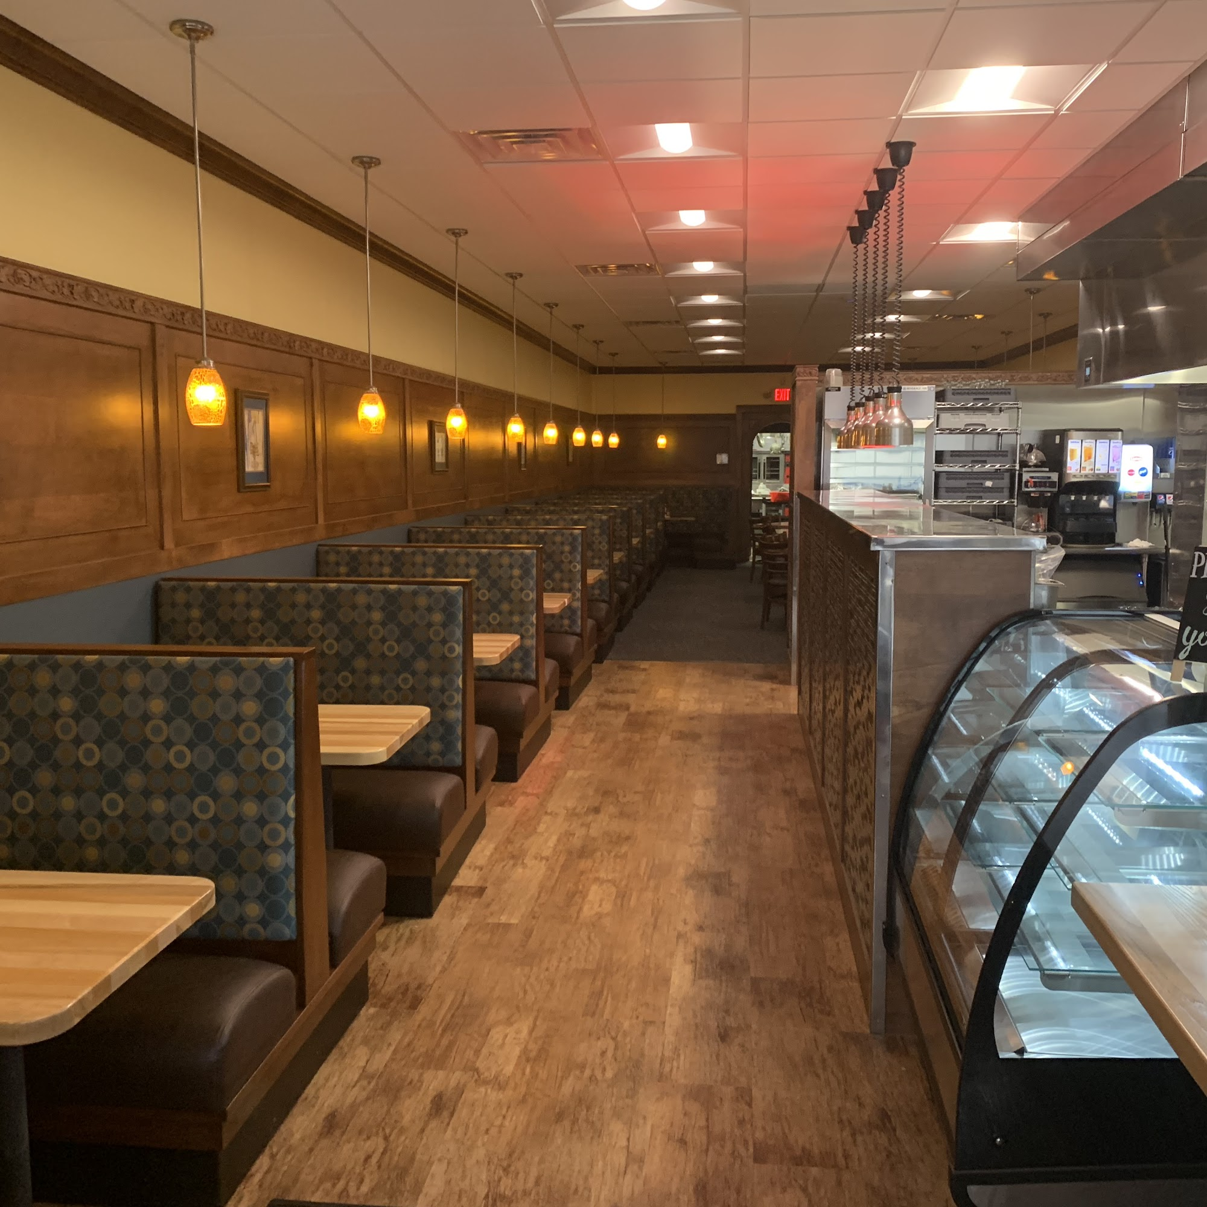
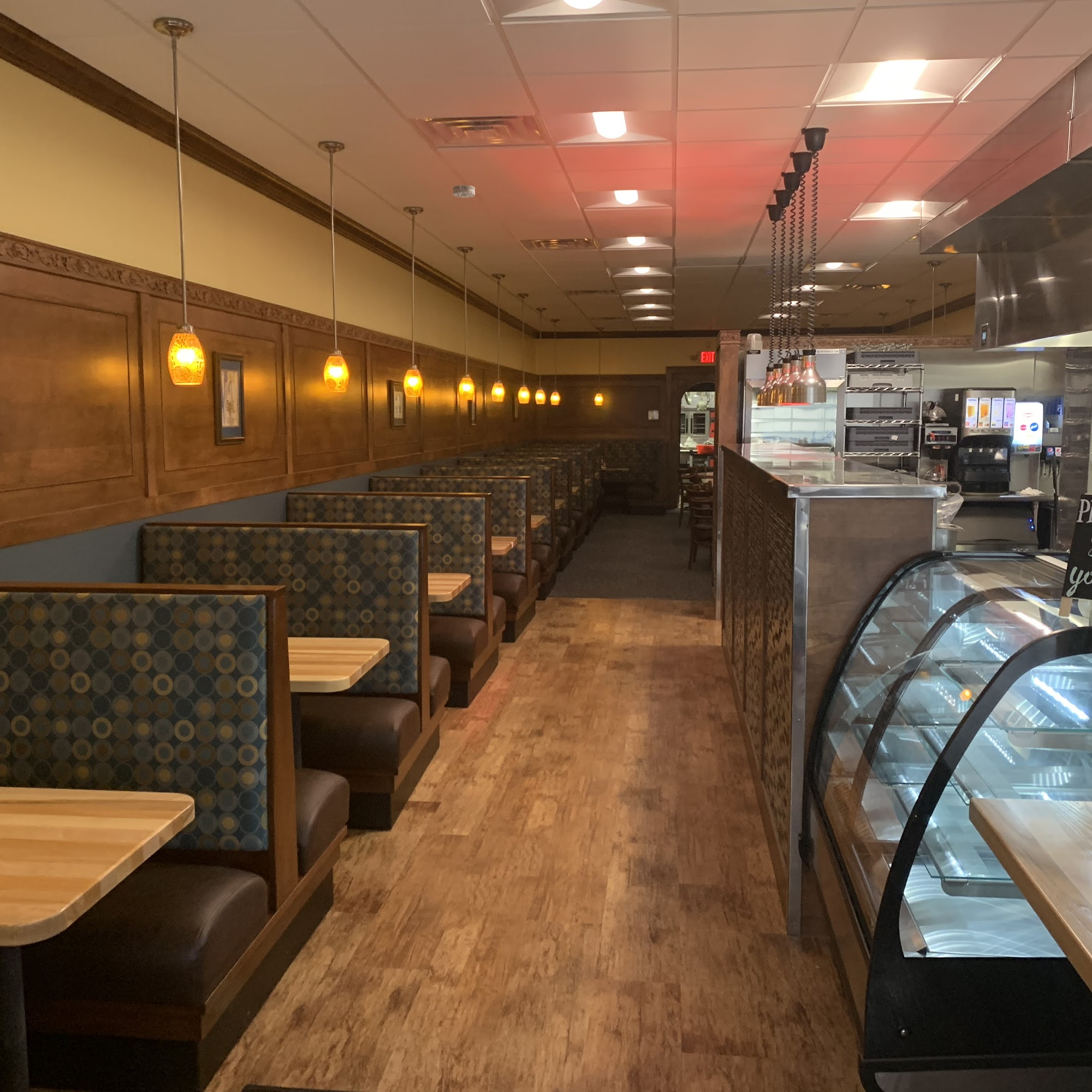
+ smoke detector [453,184,476,198]
